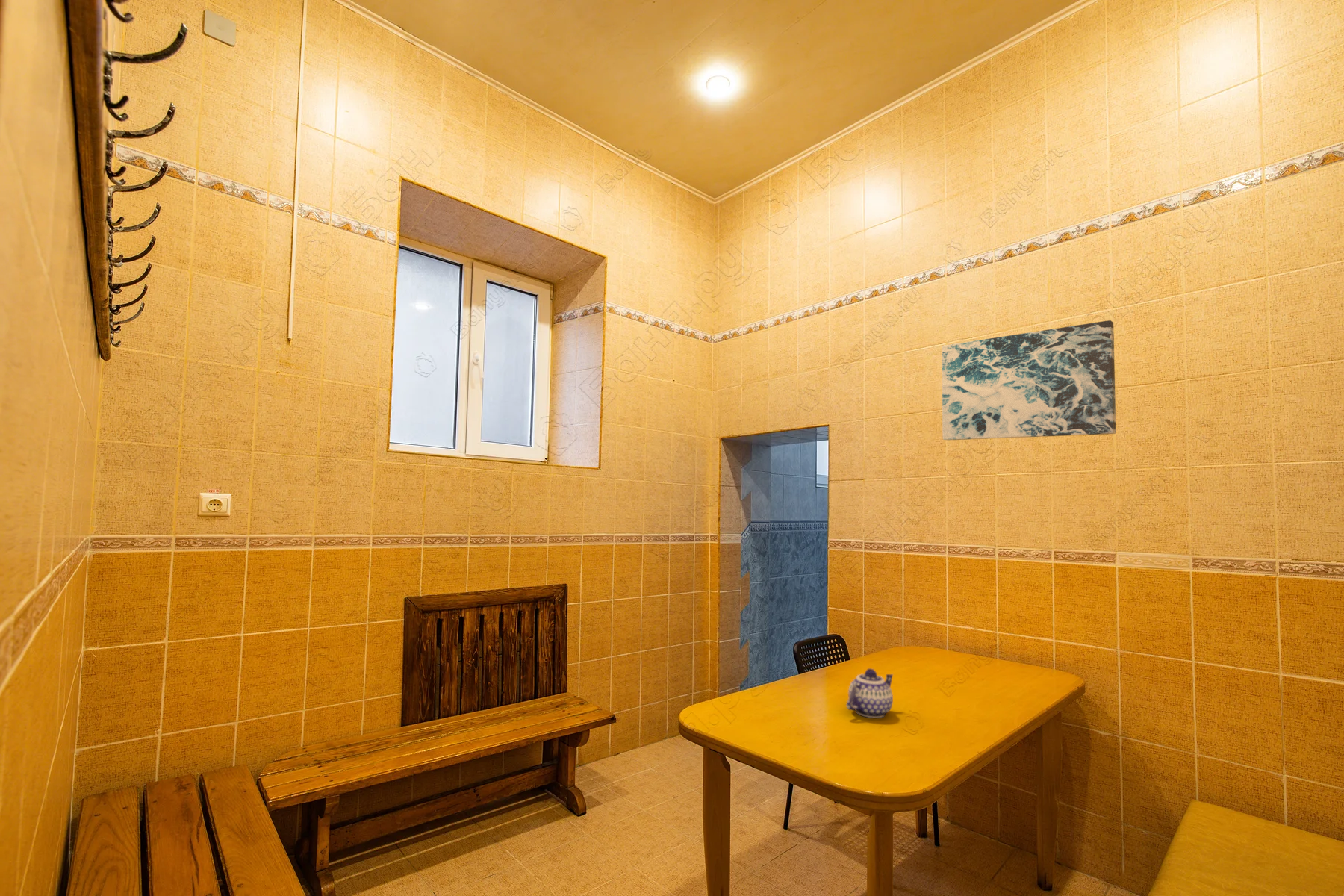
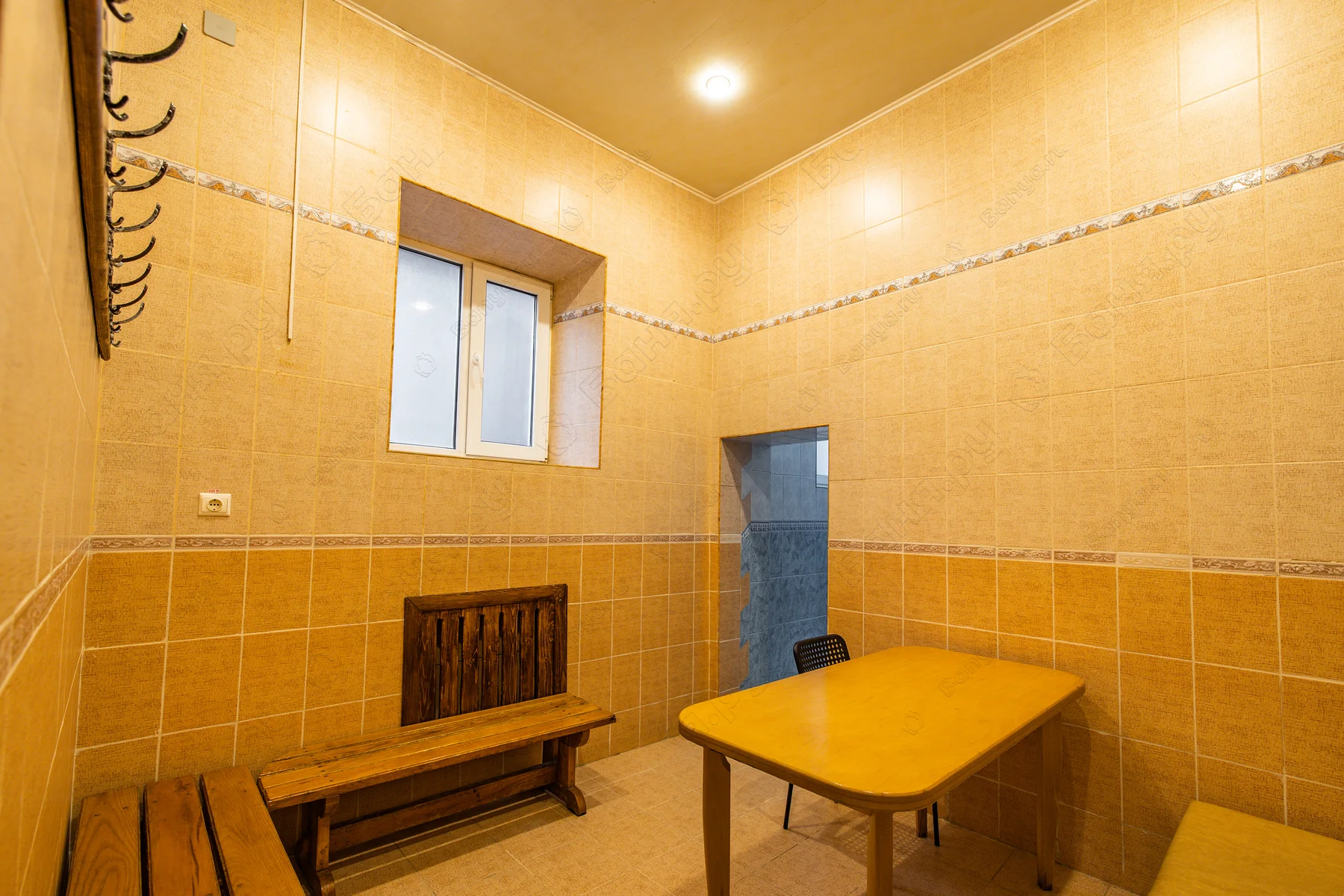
- wall art [942,320,1116,441]
- teapot [846,668,894,719]
